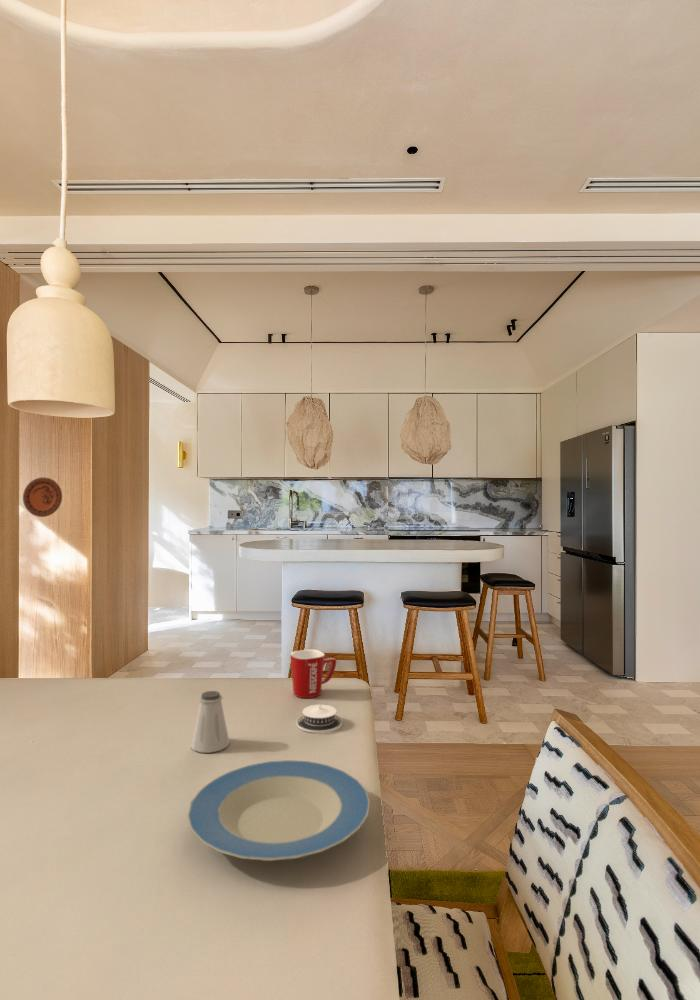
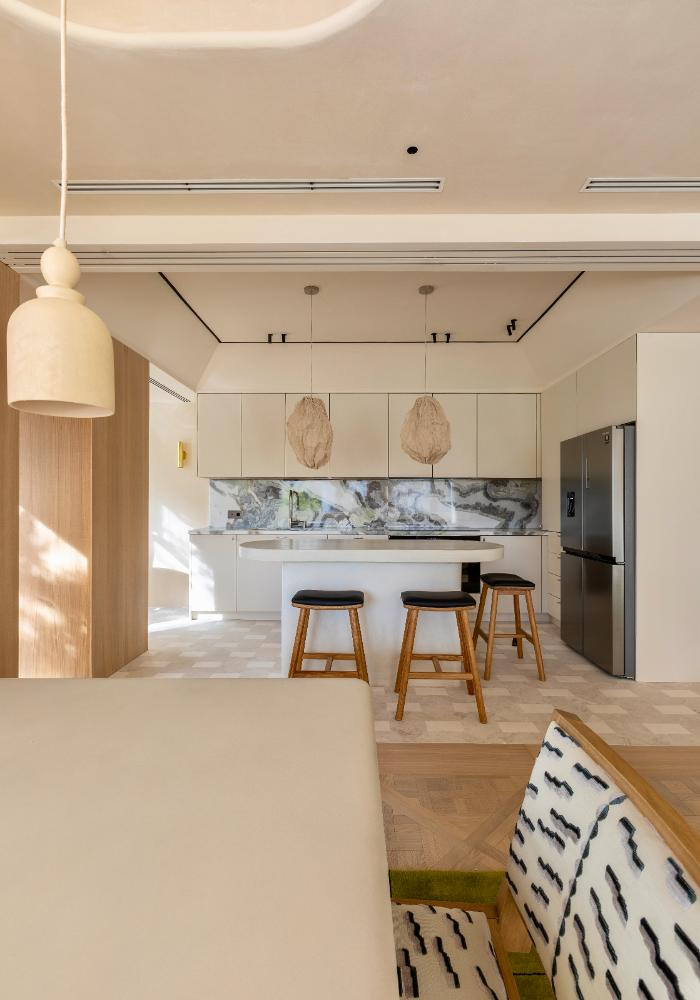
- architectural model [295,702,343,734]
- saltshaker [190,690,231,754]
- decorative plate [22,476,63,518]
- mug [289,649,337,699]
- plate [186,759,371,862]
